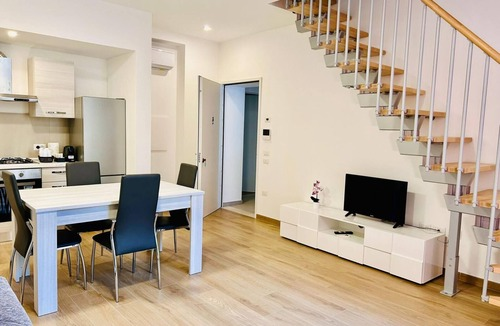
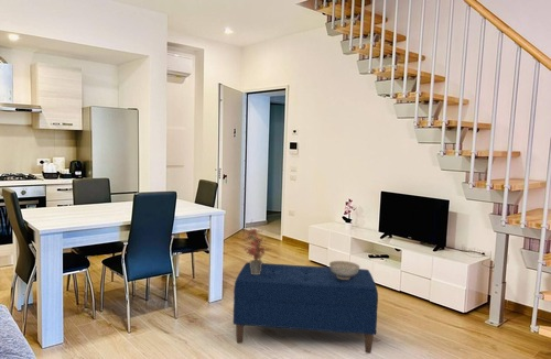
+ potted plant [240,219,273,274]
+ bench [233,261,379,355]
+ decorative bowl [328,260,361,280]
